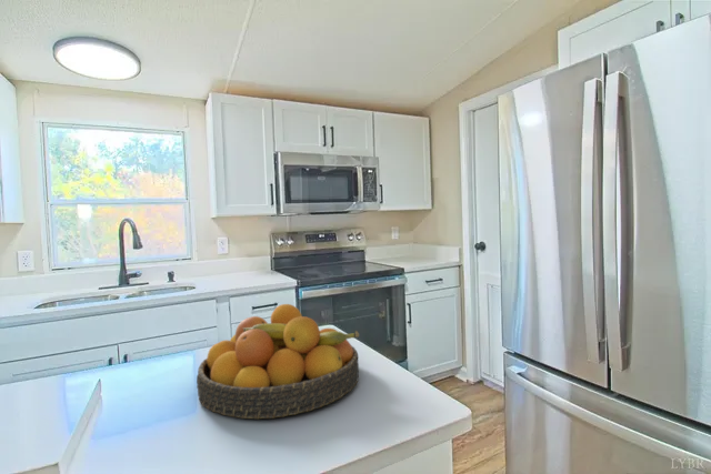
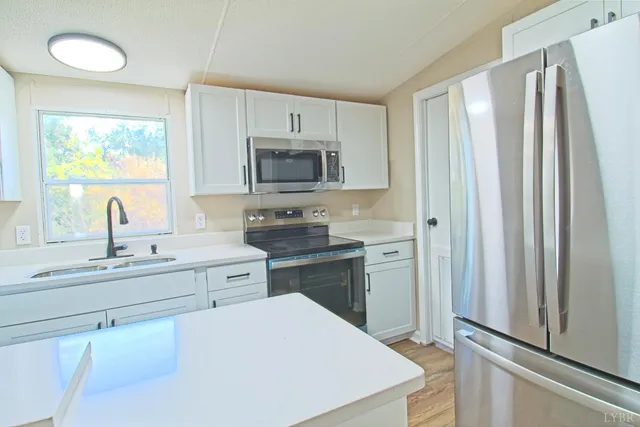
- fruit bowl [196,303,360,420]
